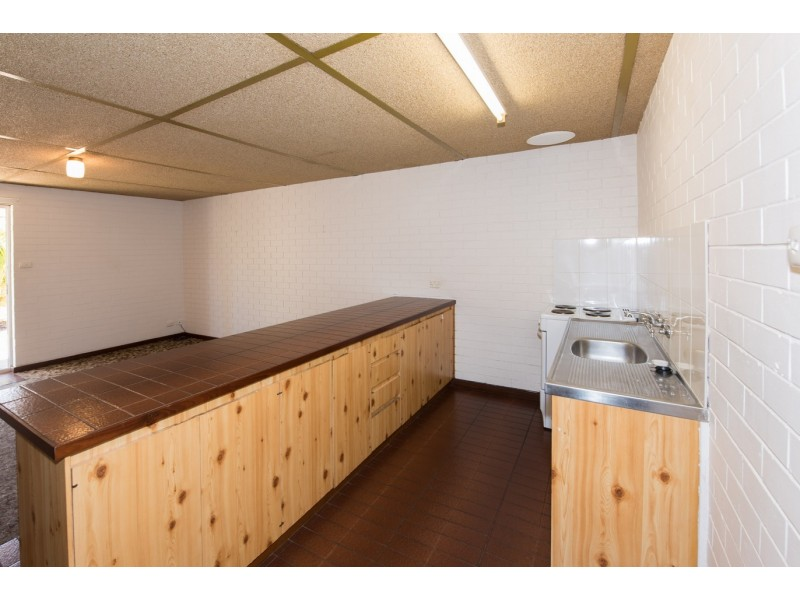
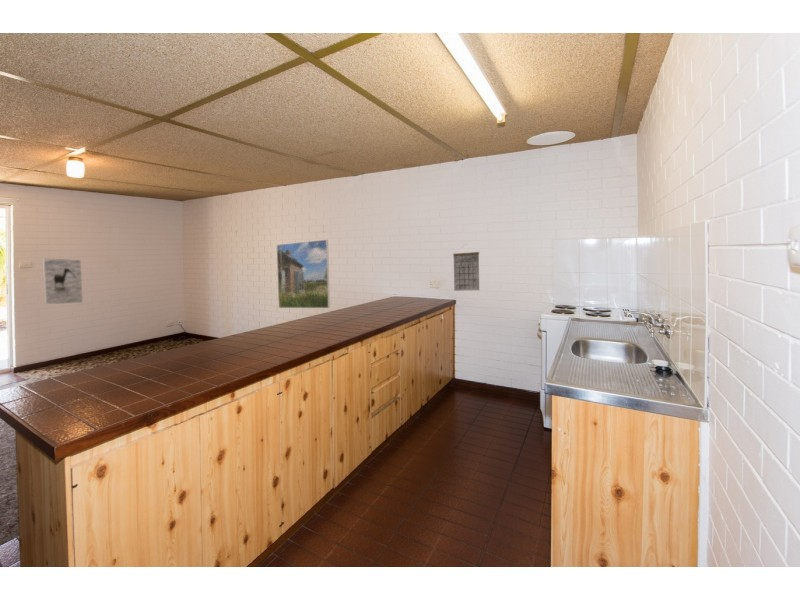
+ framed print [276,239,331,309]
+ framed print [42,257,84,305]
+ calendar [452,243,480,292]
